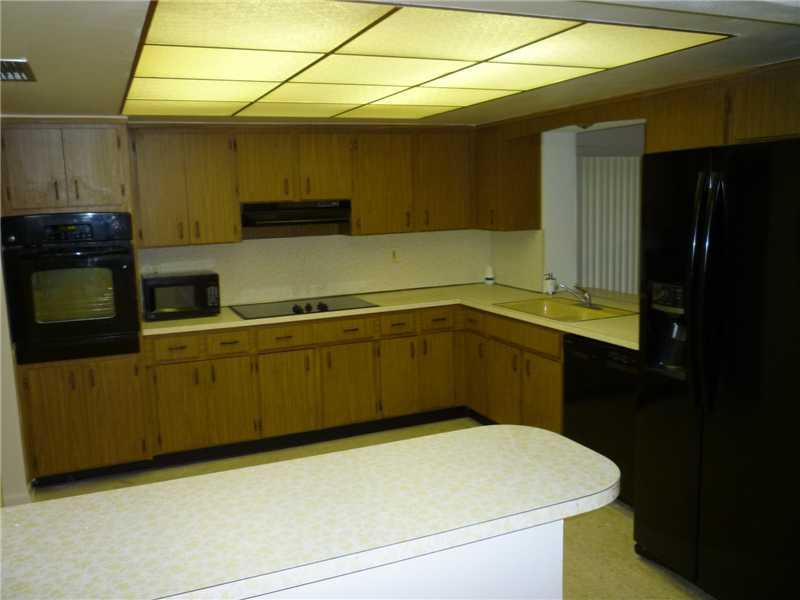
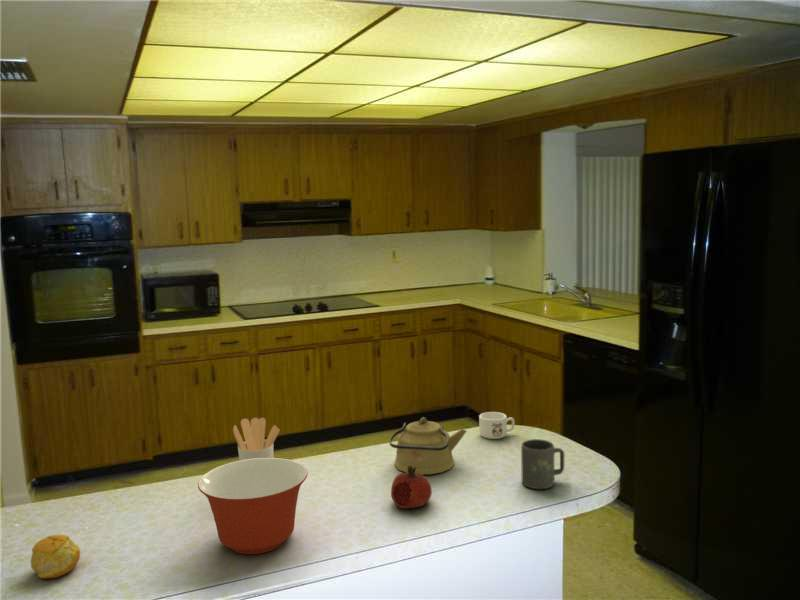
+ mug [520,438,565,490]
+ fruit [390,465,433,510]
+ mixing bowl [197,457,309,555]
+ kettle [388,416,468,475]
+ utensil holder [232,417,280,461]
+ mug [478,411,516,440]
+ fruit [29,534,81,580]
